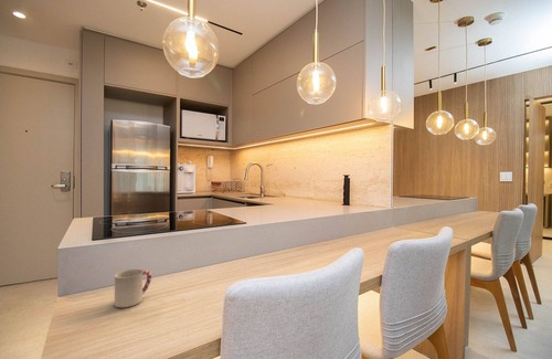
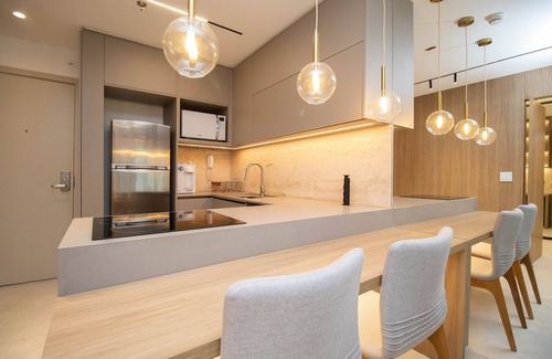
- cup [114,268,152,308]
